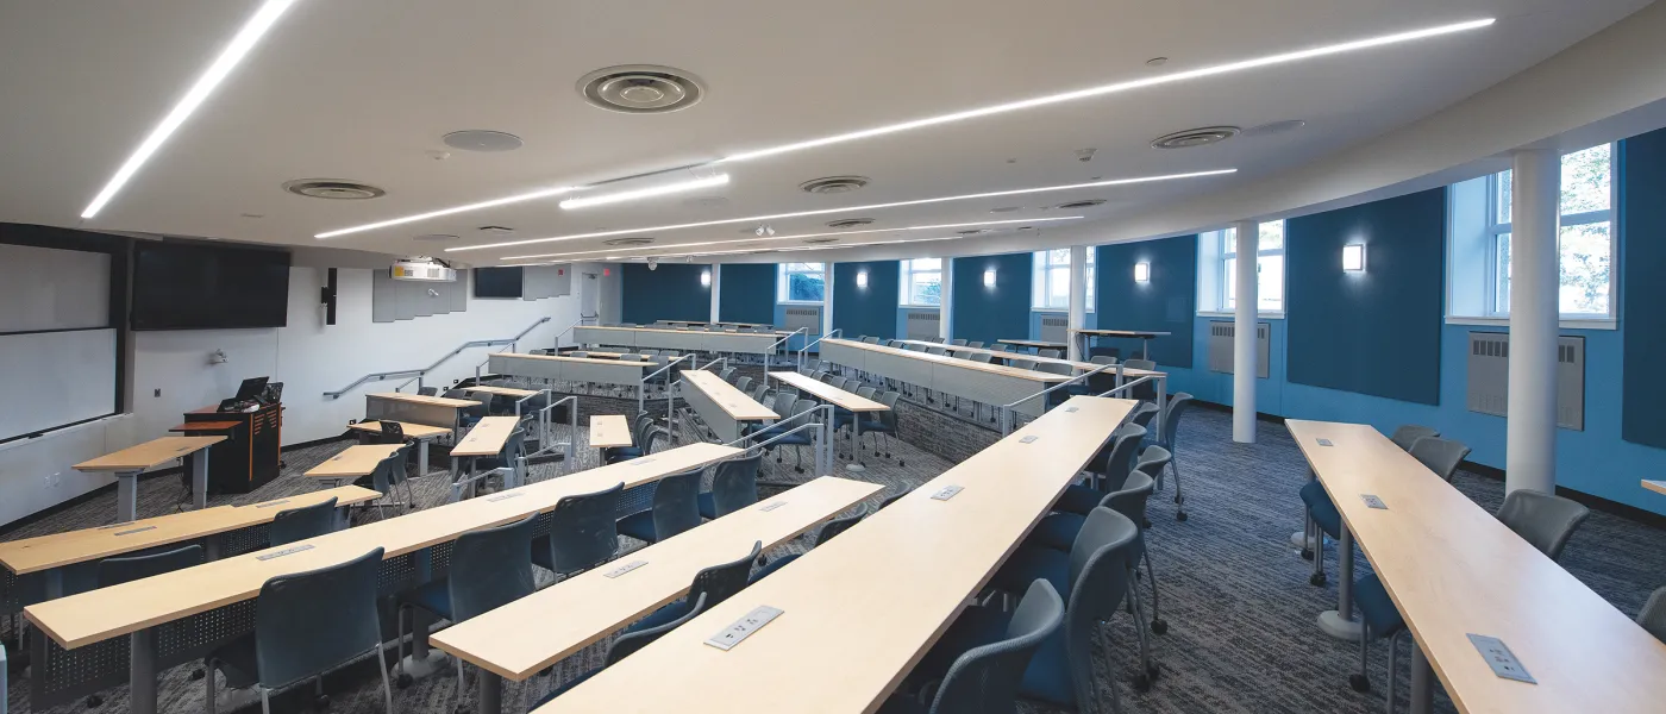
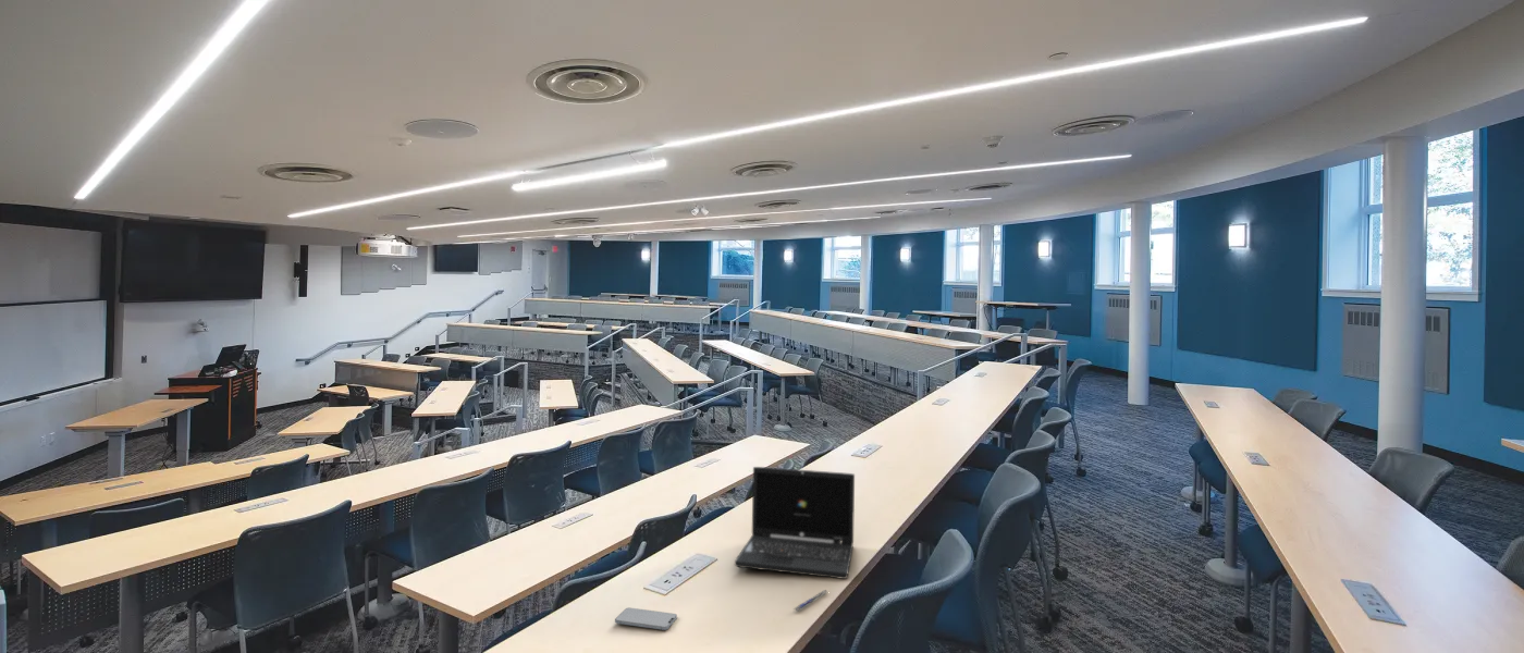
+ pen [794,589,827,612]
+ laptop [734,466,856,580]
+ smartphone [614,606,678,631]
